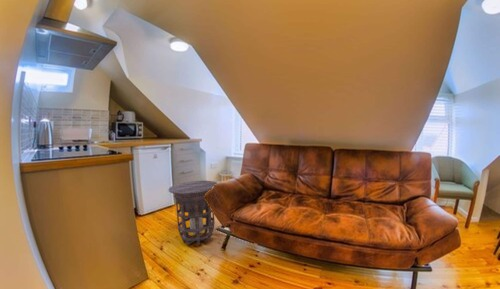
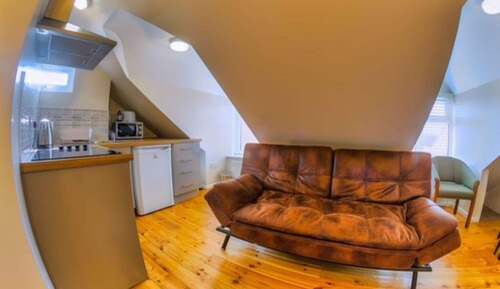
- side table [168,180,218,246]
